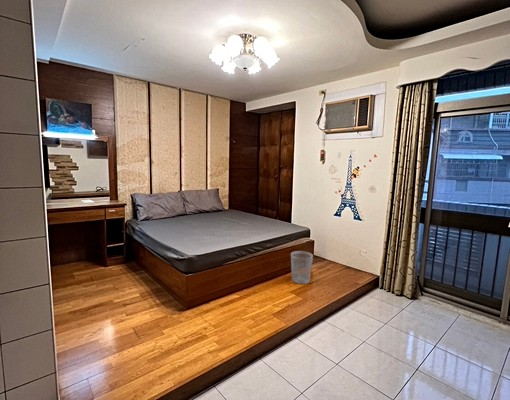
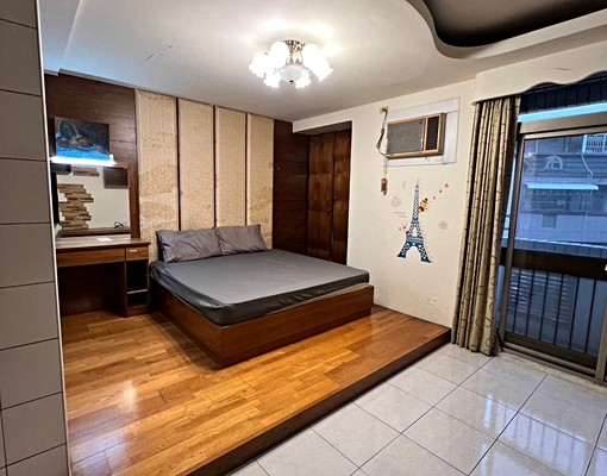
- wastebasket [290,250,314,285]
